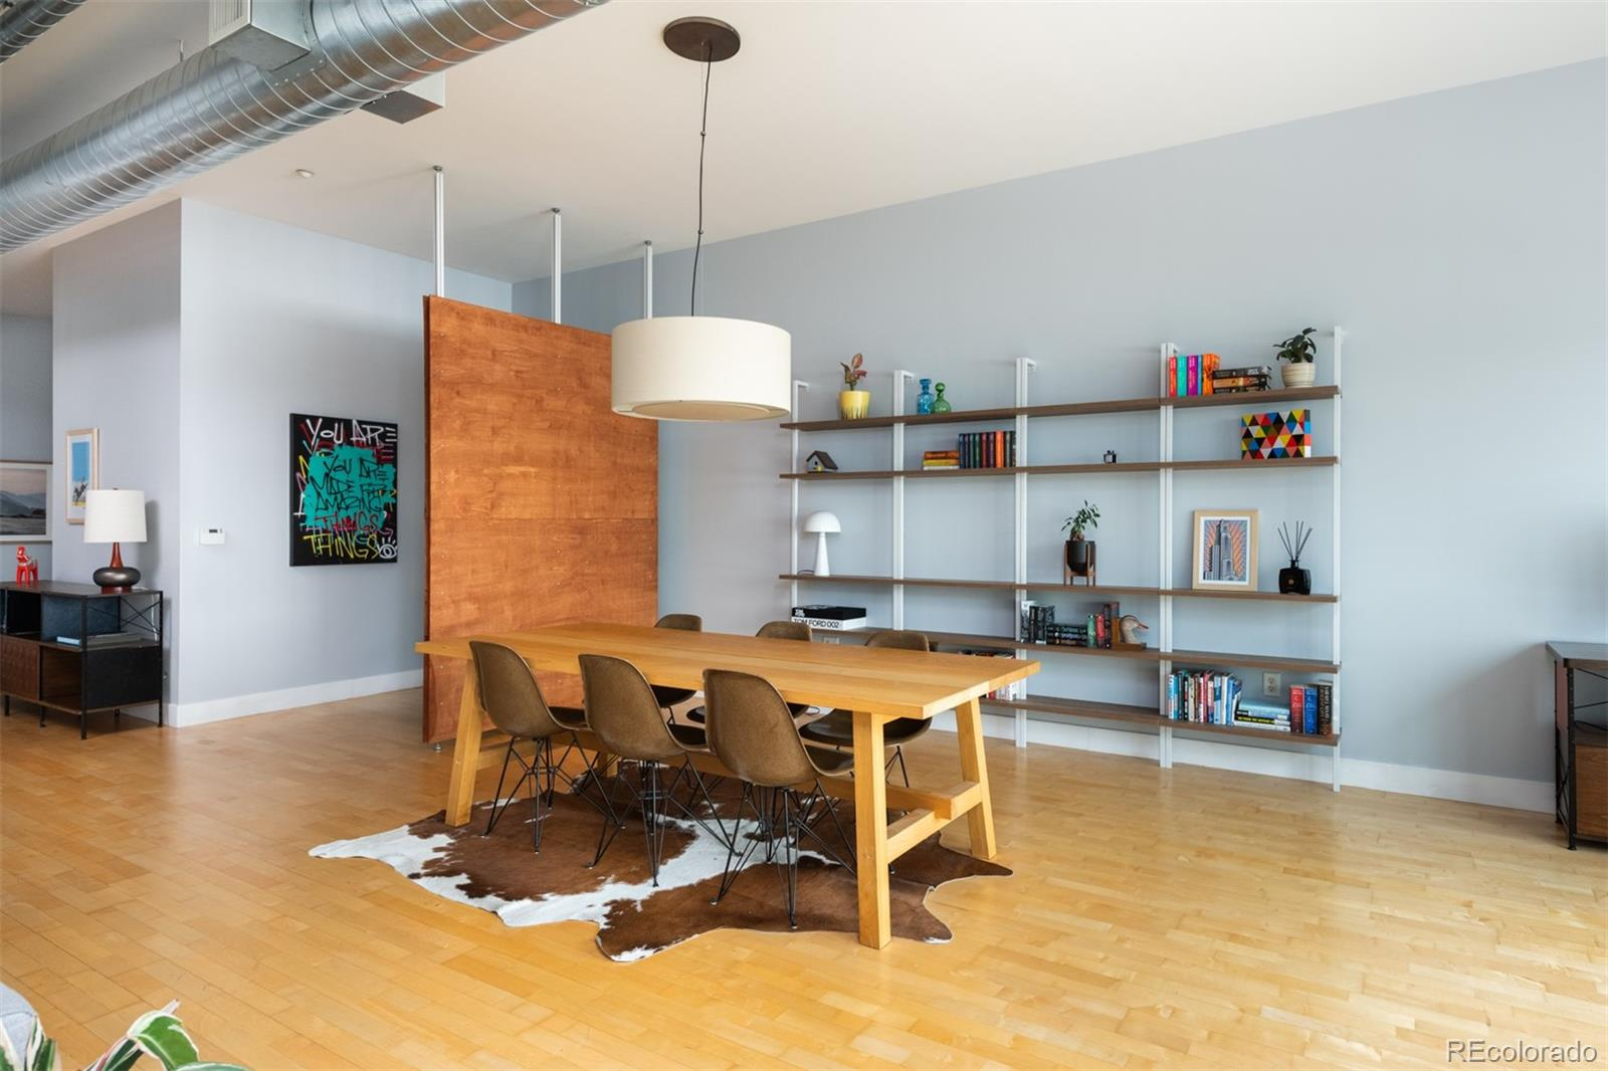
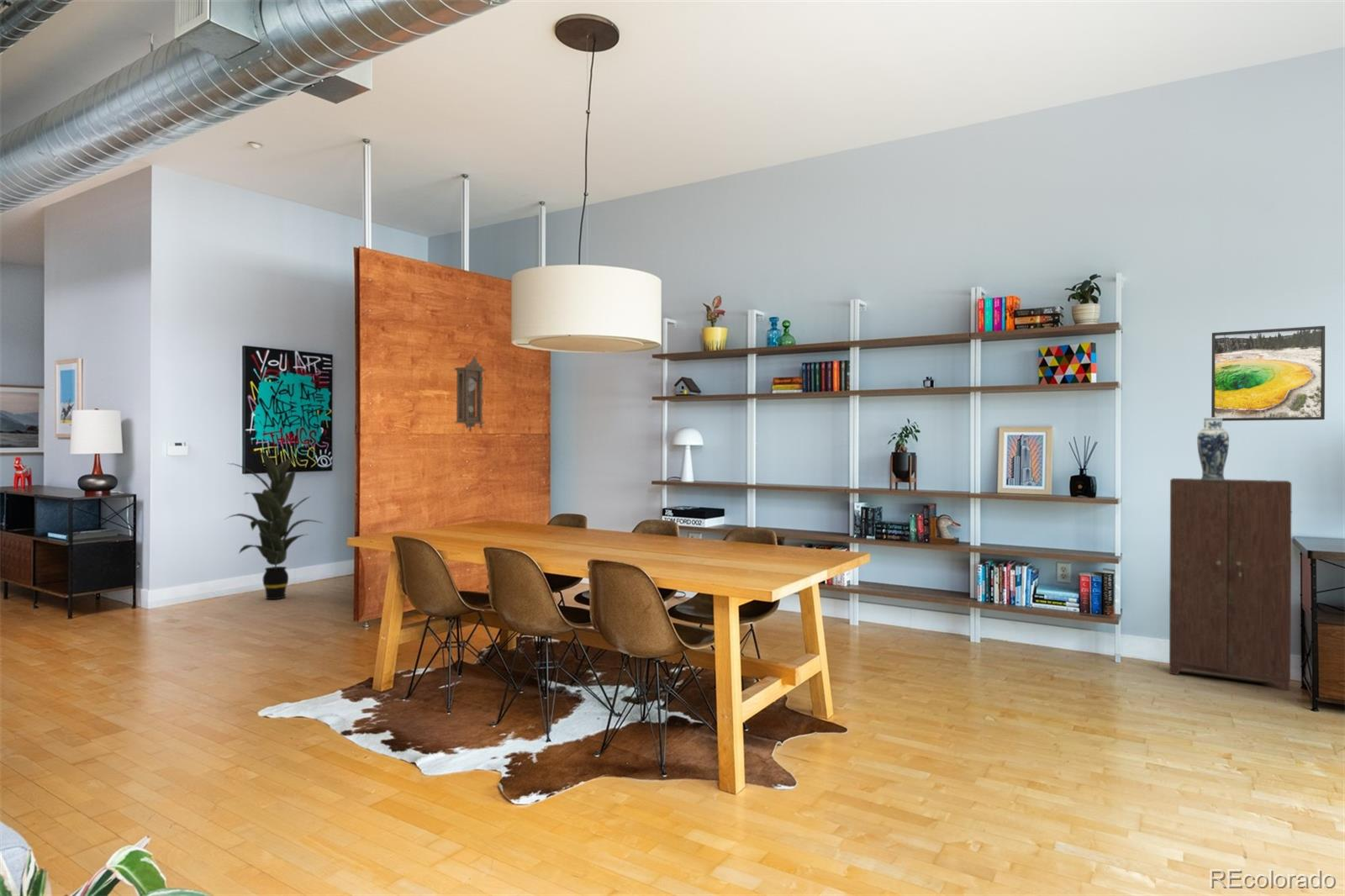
+ pendulum clock [453,356,487,433]
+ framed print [1210,325,1326,422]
+ vase [1196,417,1230,481]
+ cabinet [1168,477,1294,691]
+ indoor plant [224,450,325,600]
